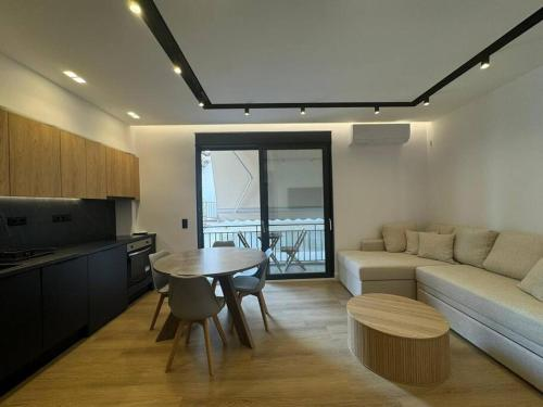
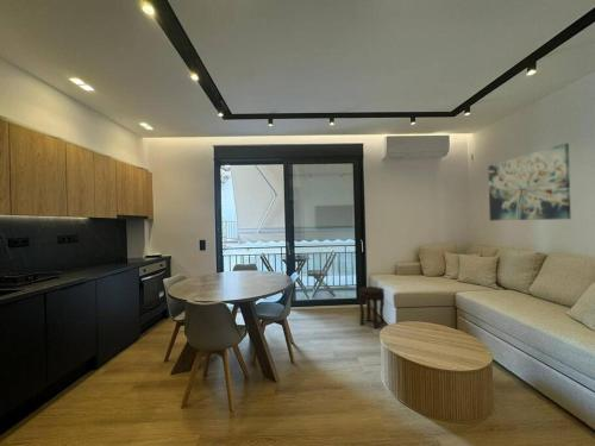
+ side table [357,285,386,329]
+ wall art [487,143,572,221]
